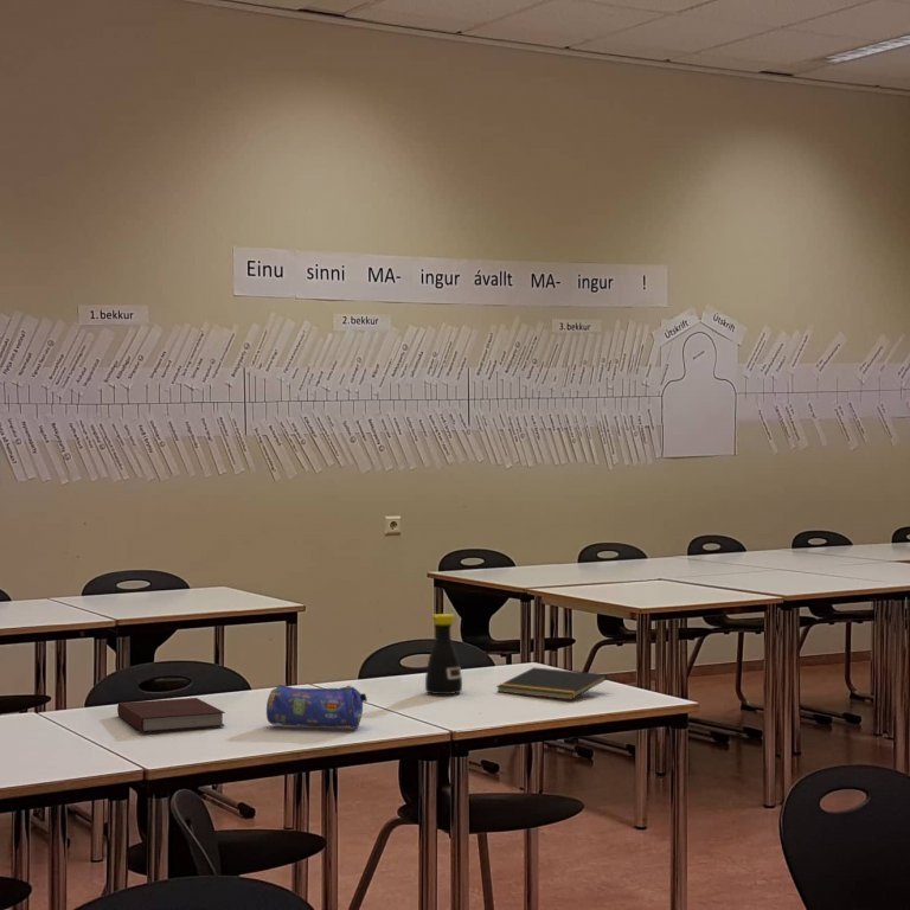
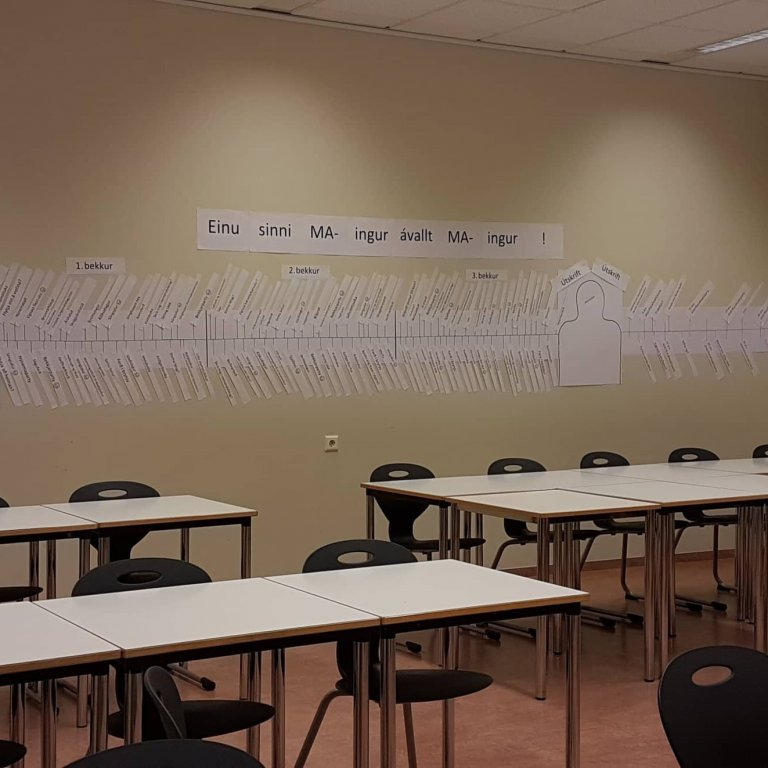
- notebook [116,697,226,733]
- pencil case [265,684,369,730]
- bottle [424,613,463,696]
- notepad [495,666,608,700]
